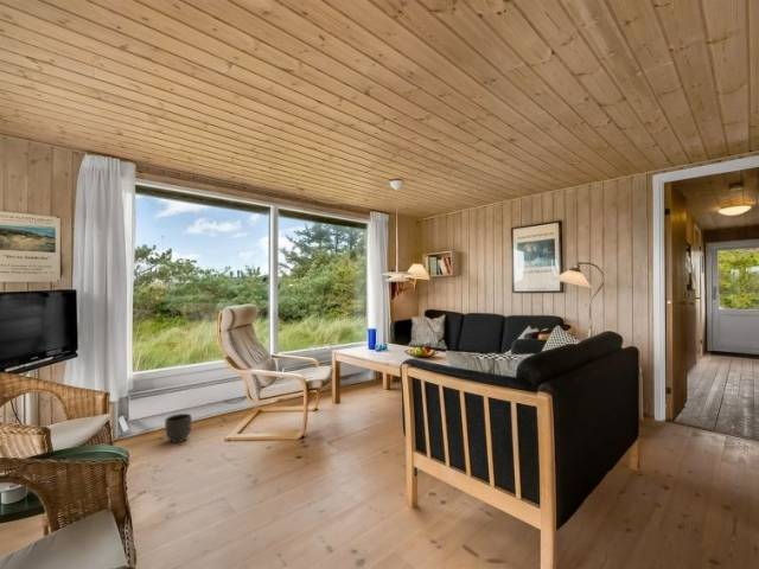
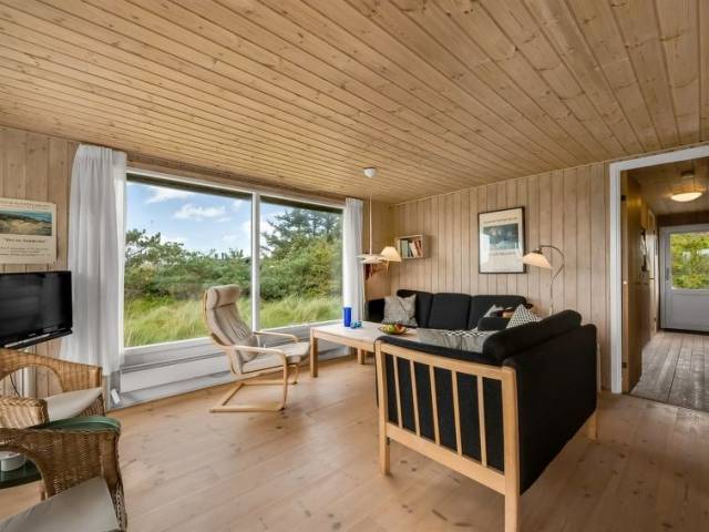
- planter [164,413,193,445]
